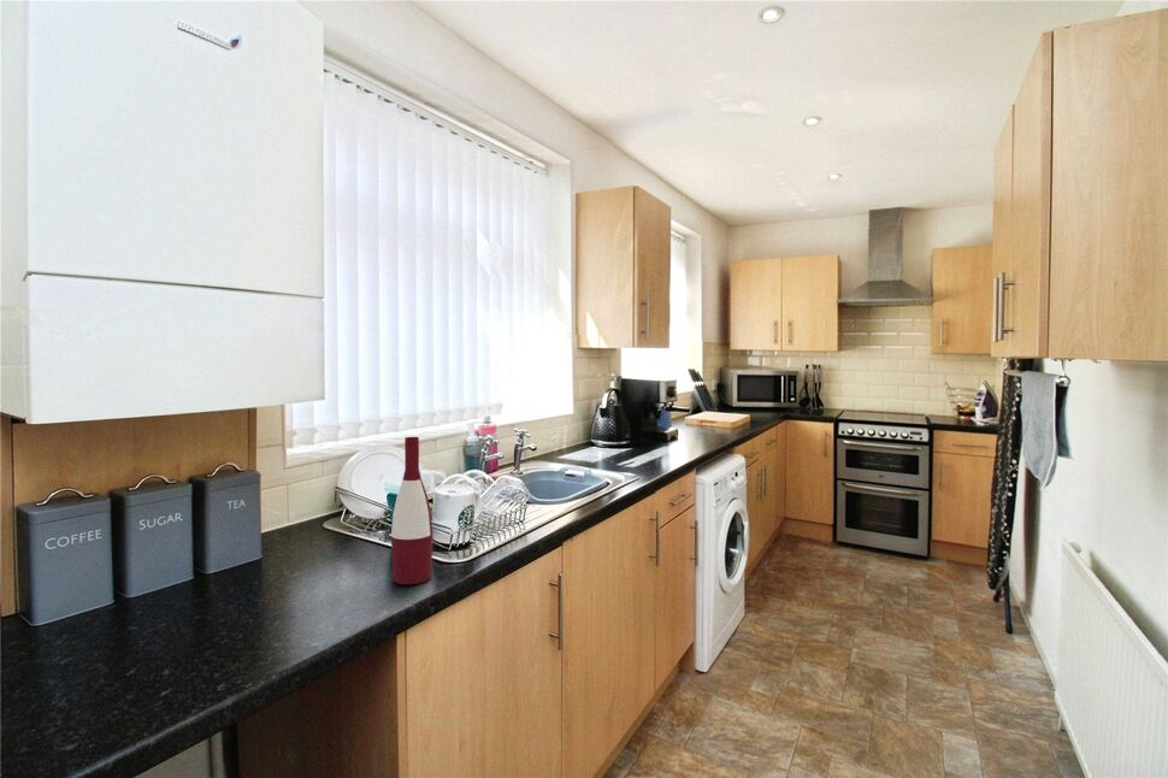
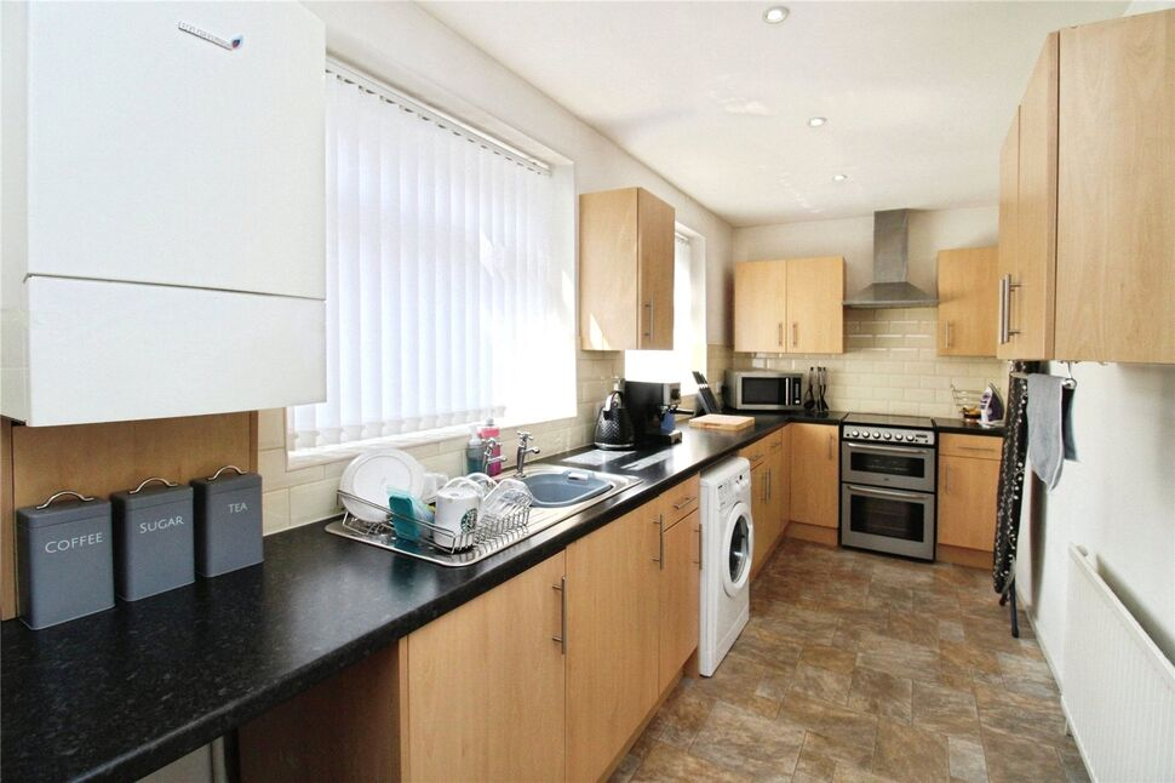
- alcohol [390,436,433,585]
